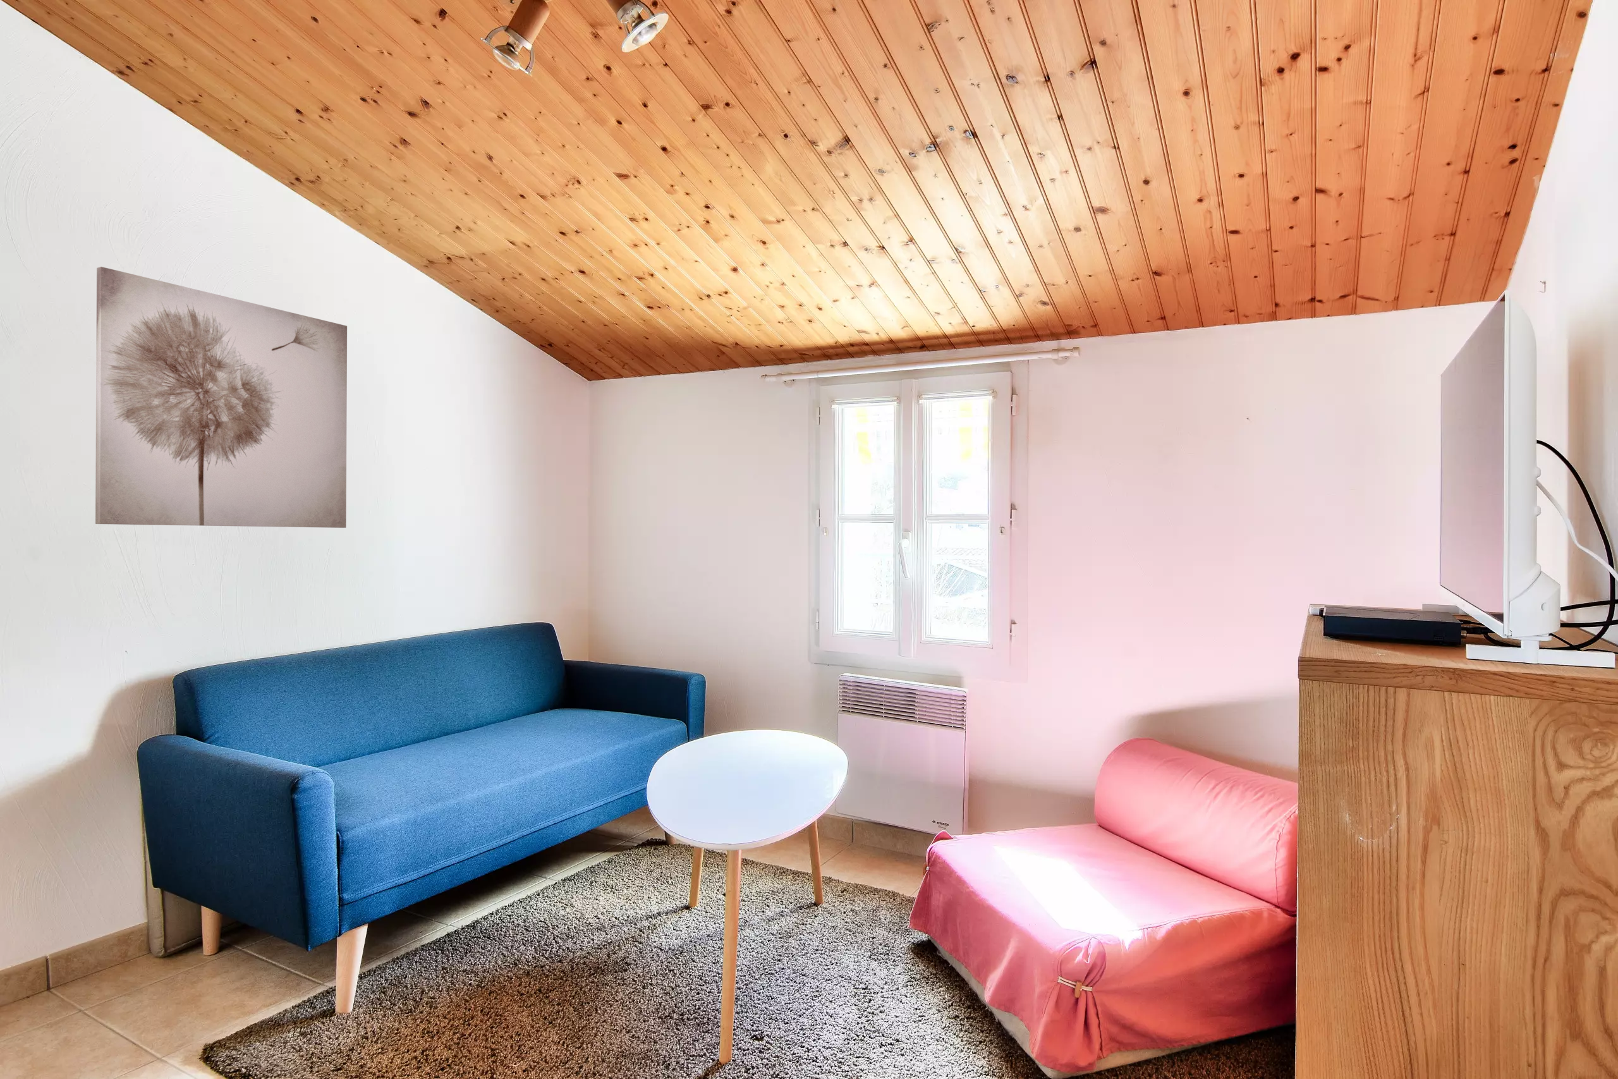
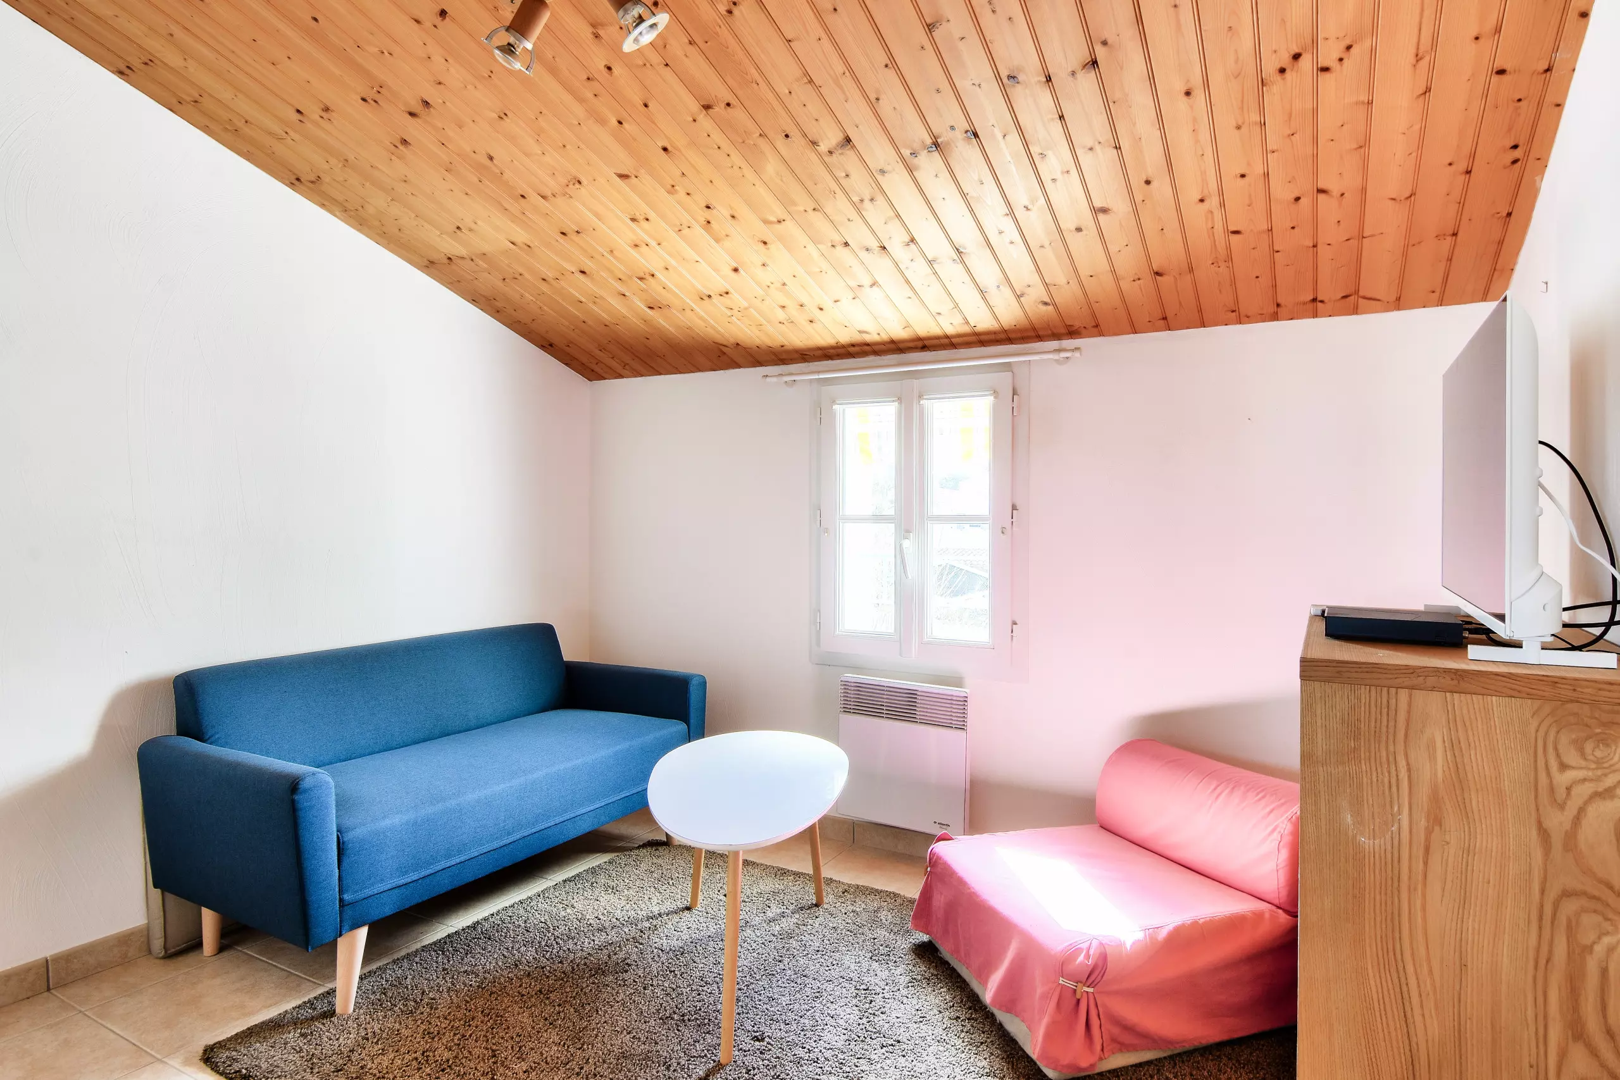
- wall art [95,266,348,529]
